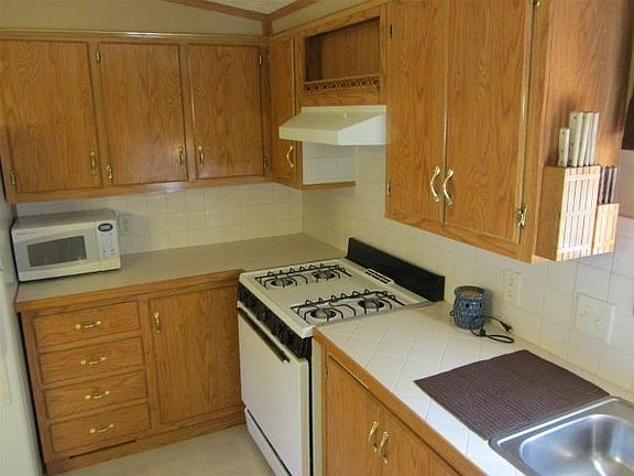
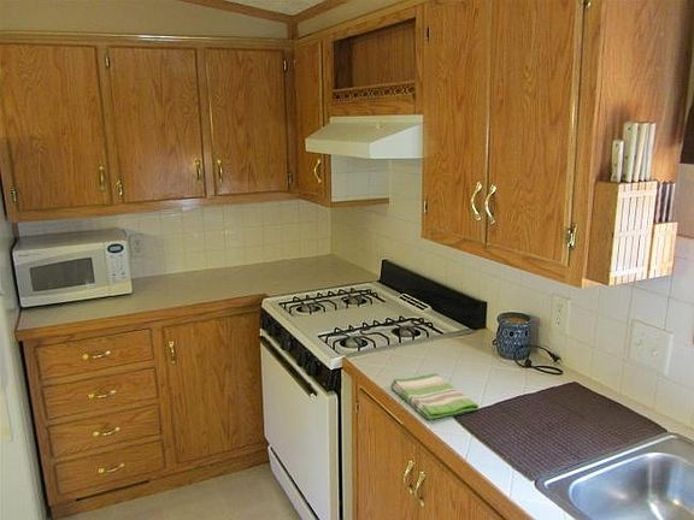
+ dish towel [390,372,480,420]
